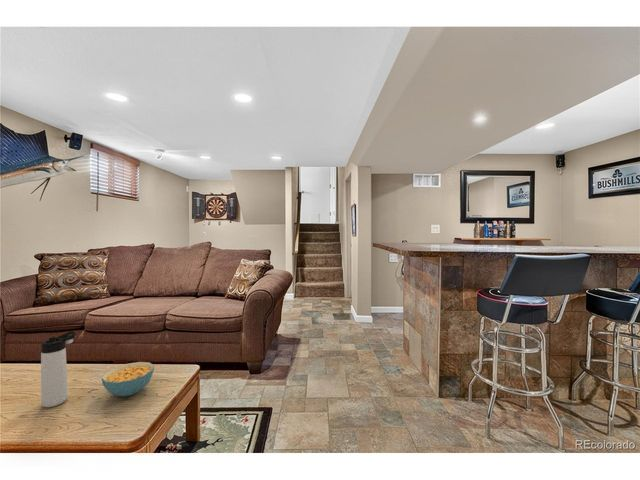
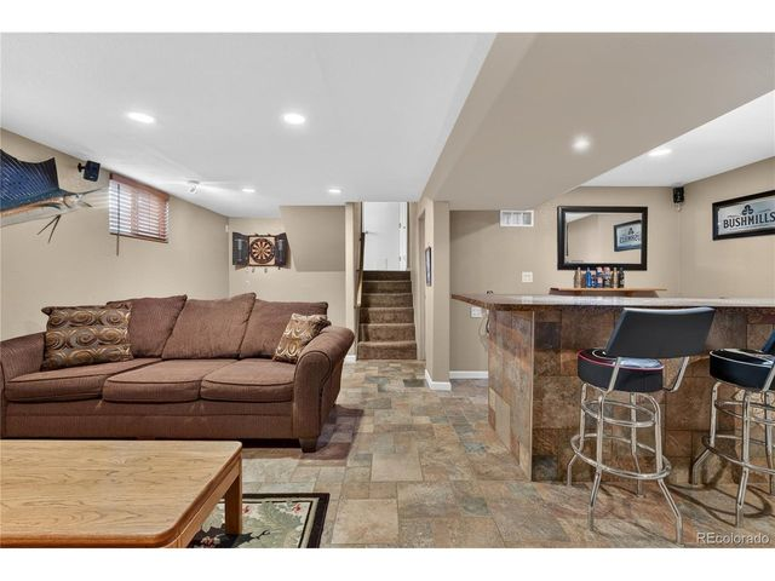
- cereal bowl [101,361,155,397]
- thermos bottle [40,330,77,408]
